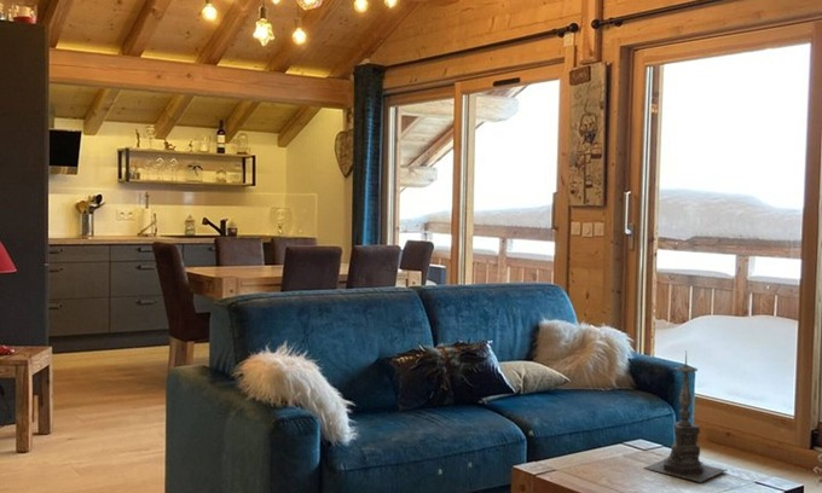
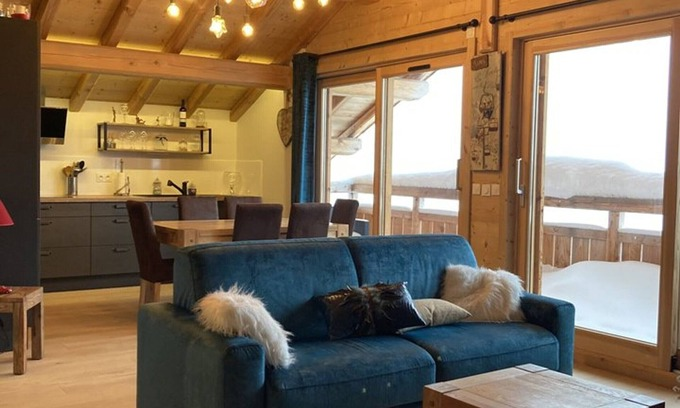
- candle holder [643,349,727,483]
